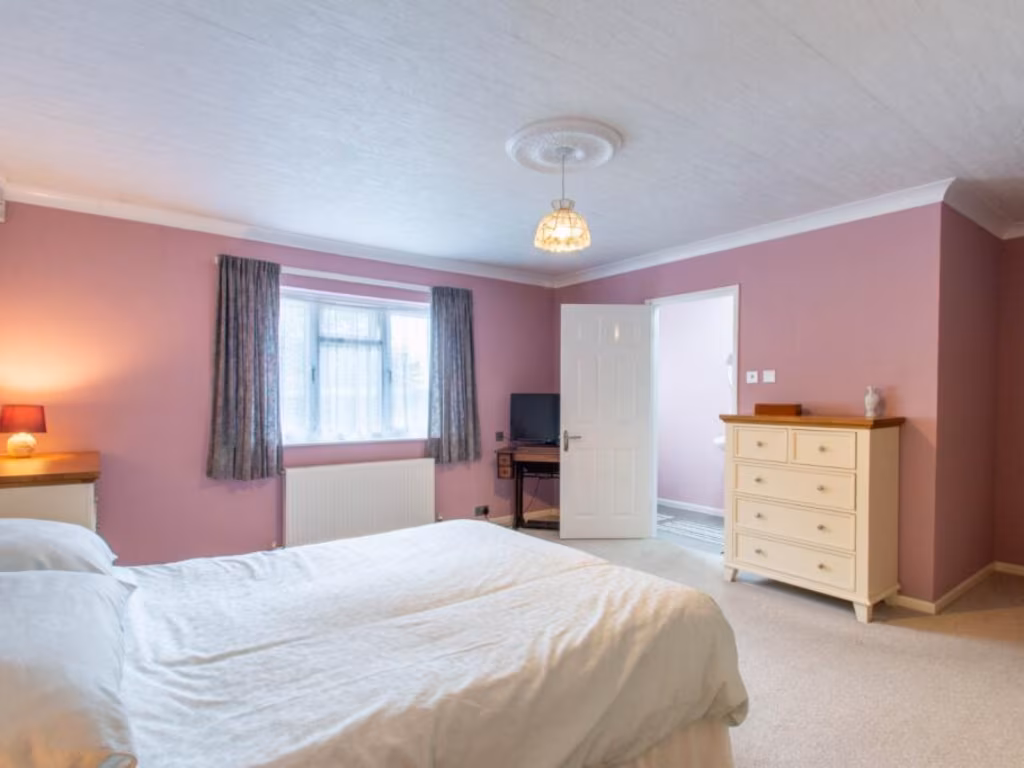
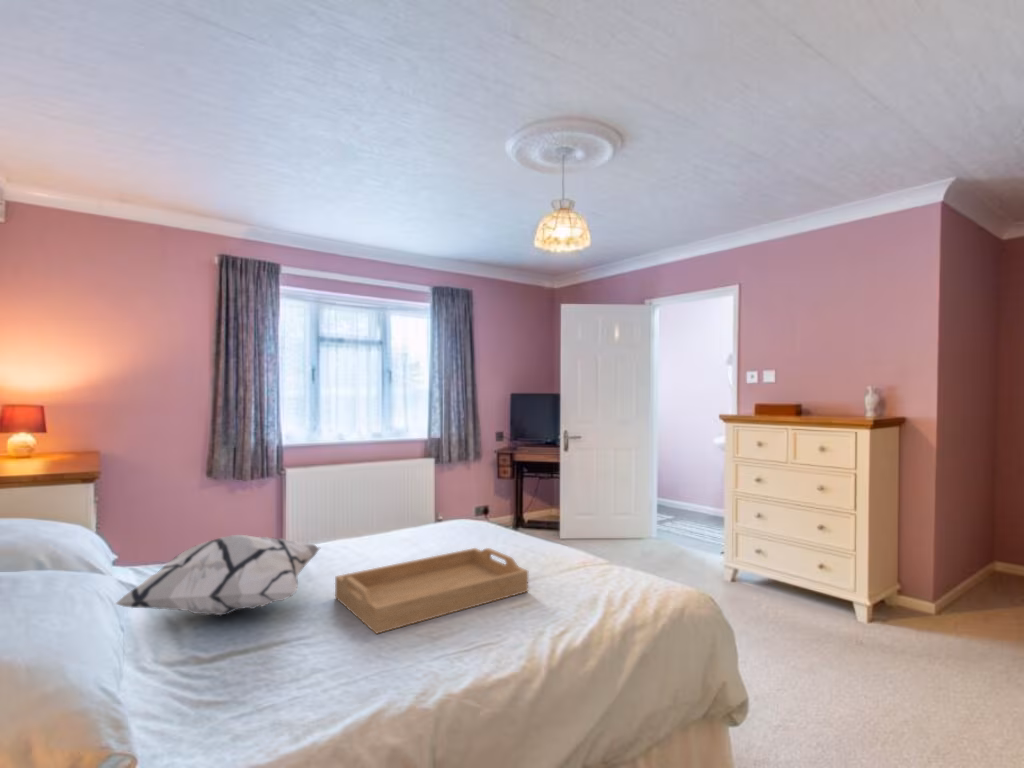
+ decorative pillow [114,534,321,616]
+ serving tray [334,547,529,635]
